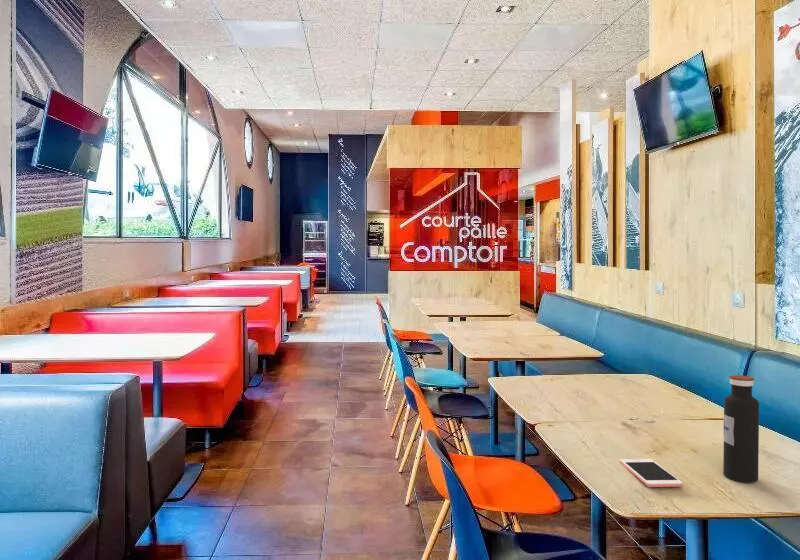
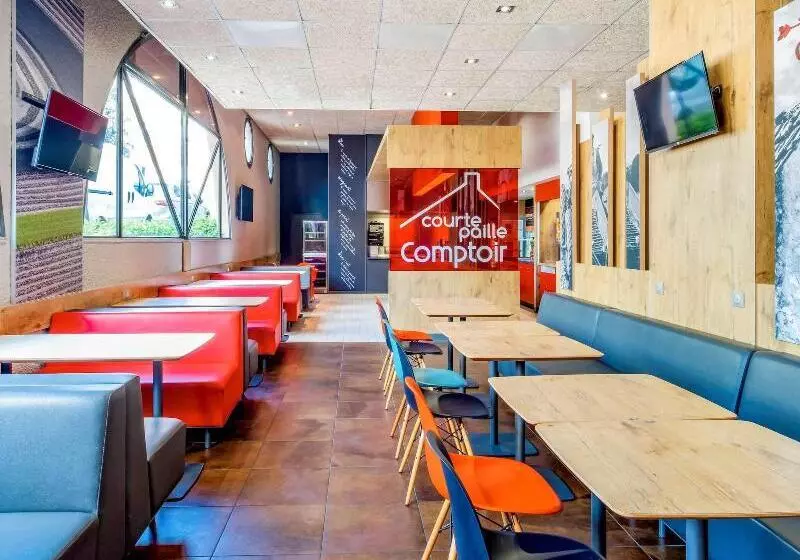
- cell phone [619,458,684,488]
- water bottle [722,374,760,483]
